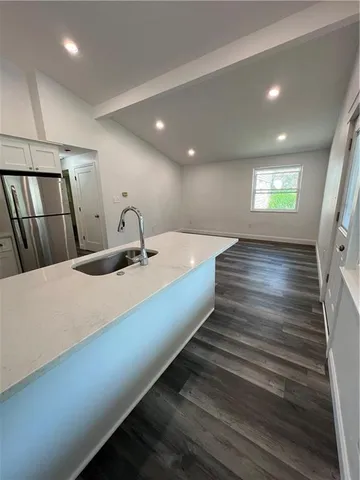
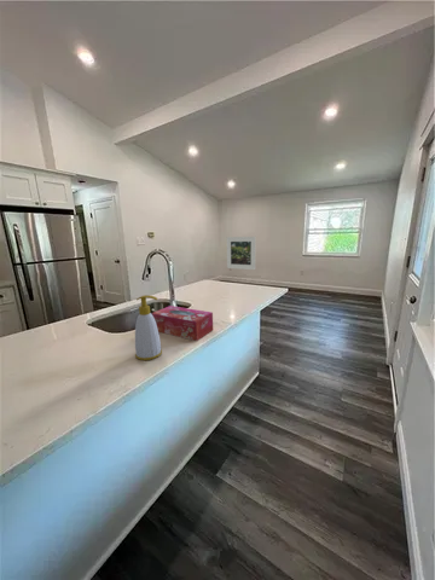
+ soap bottle [134,294,163,361]
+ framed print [226,236,256,271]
+ tissue box [151,304,214,342]
